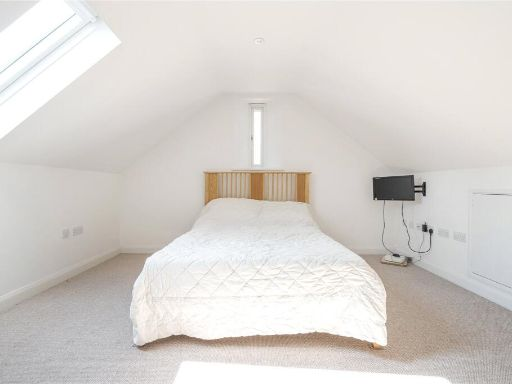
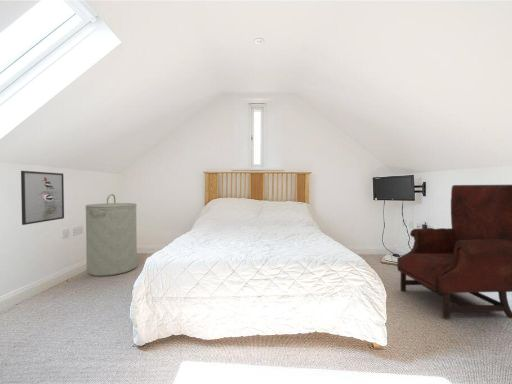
+ laundry hamper [85,193,138,277]
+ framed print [20,170,65,226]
+ armchair [396,184,512,320]
